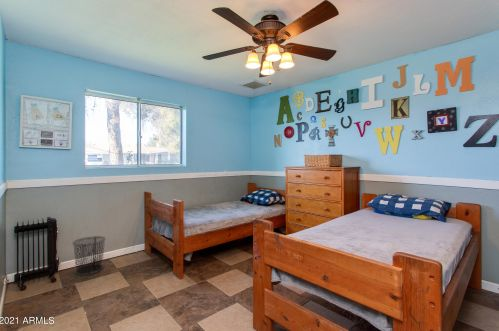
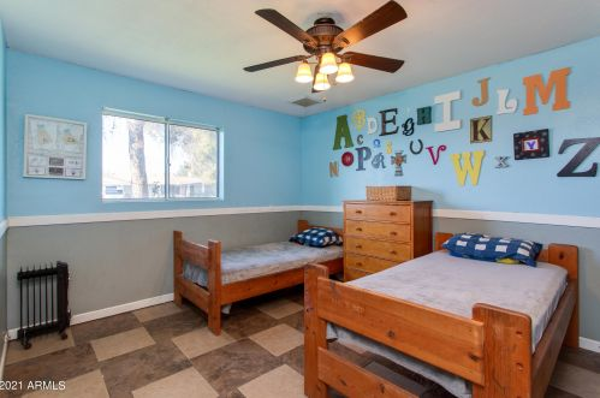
- waste bin [72,235,107,276]
